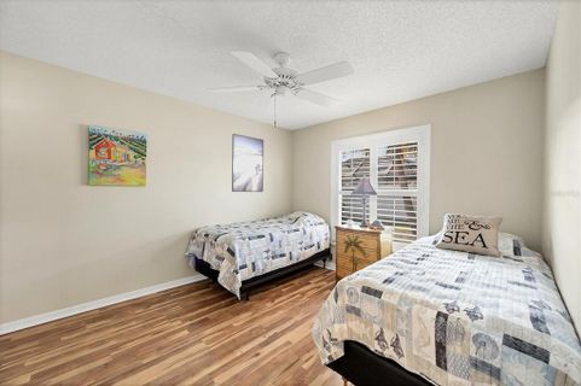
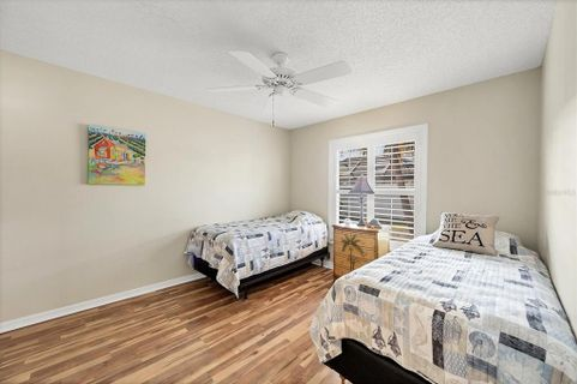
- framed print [231,133,265,193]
